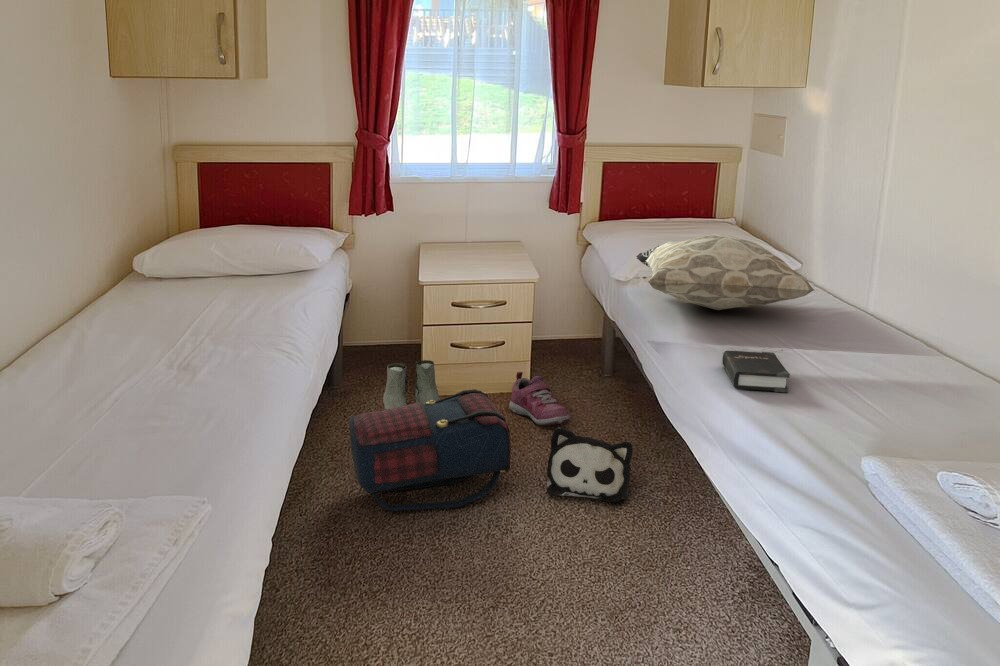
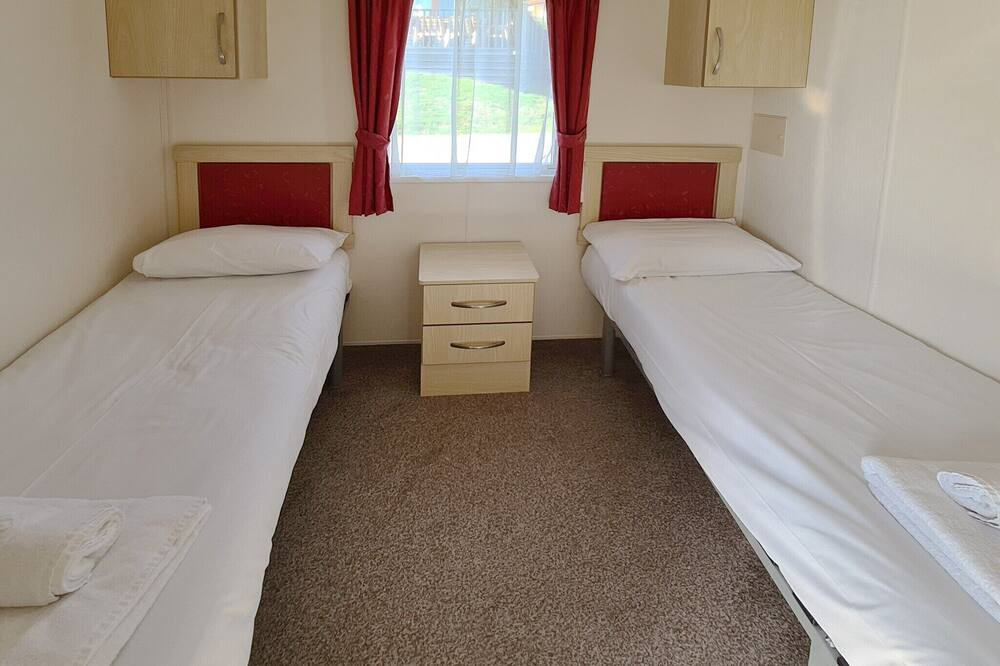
- boots [382,359,441,410]
- hardback book [721,350,791,393]
- decorative pillow [635,233,815,311]
- shoe [508,371,571,427]
- plush toy [546,426,633,503]
- satchel [349,388,512,512]
